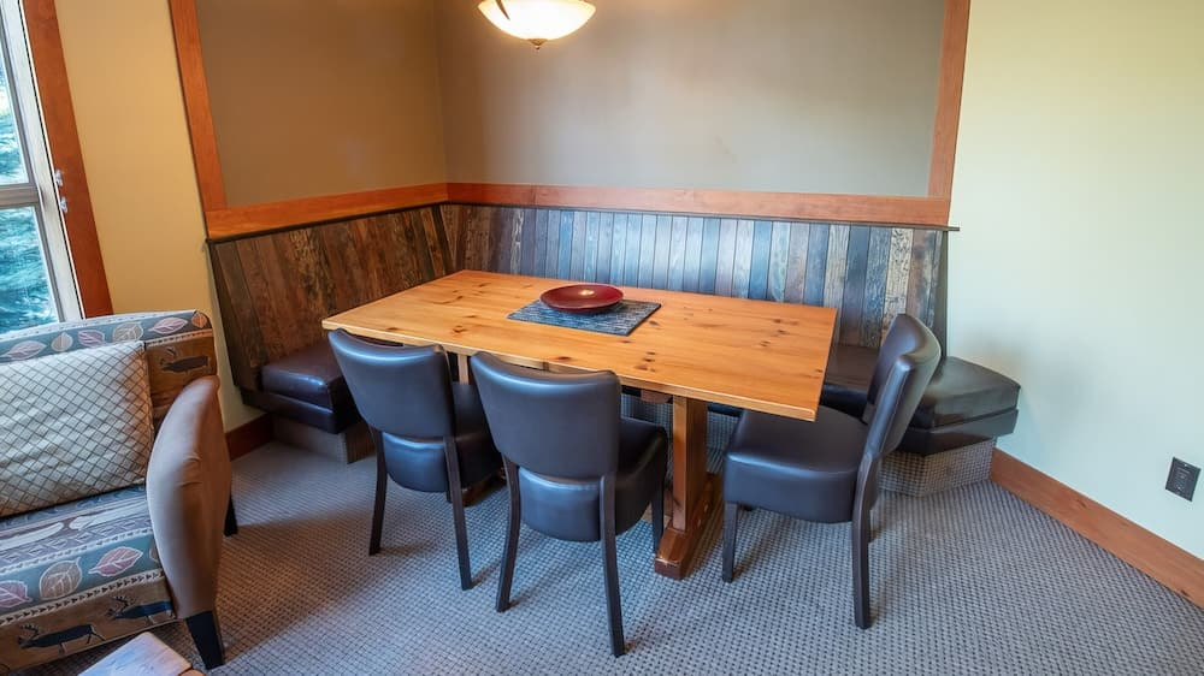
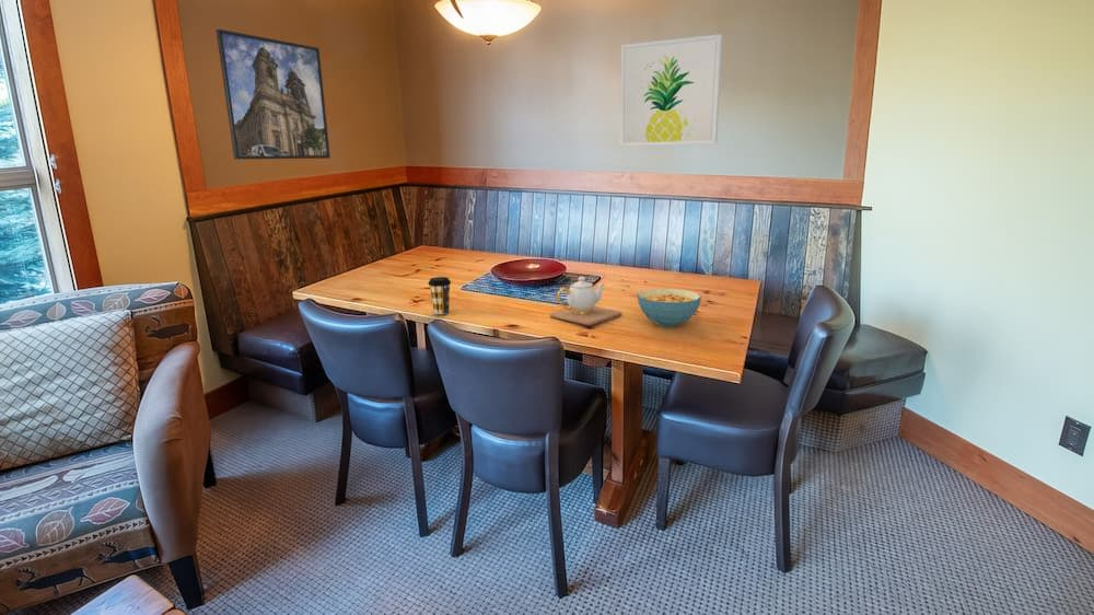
+ teapot [549,276,622,326]
+ coffee cup [428,276,452,315]
+ cereal bowl [637,288,702,328]
+ wall art [619,33,723,148]
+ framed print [216,28,331,161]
